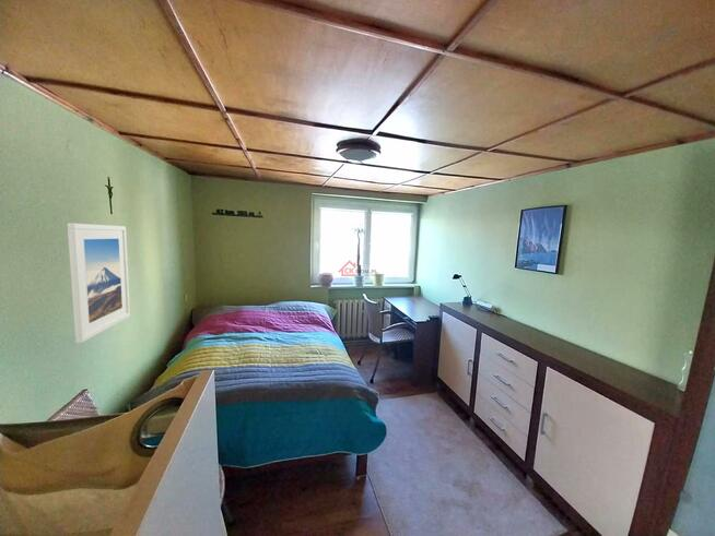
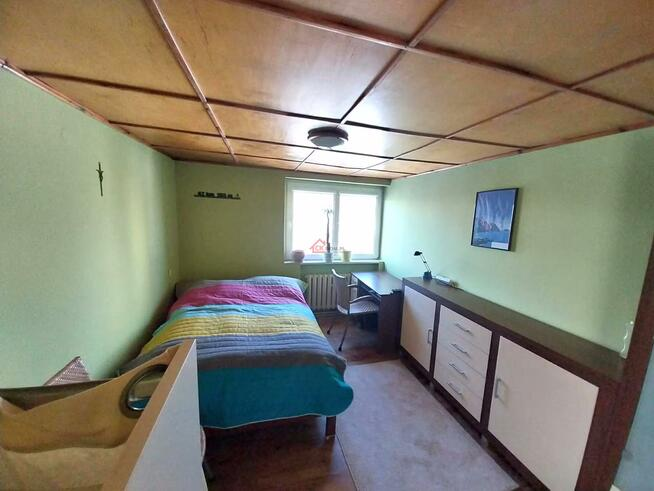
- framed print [66,222,131,344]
